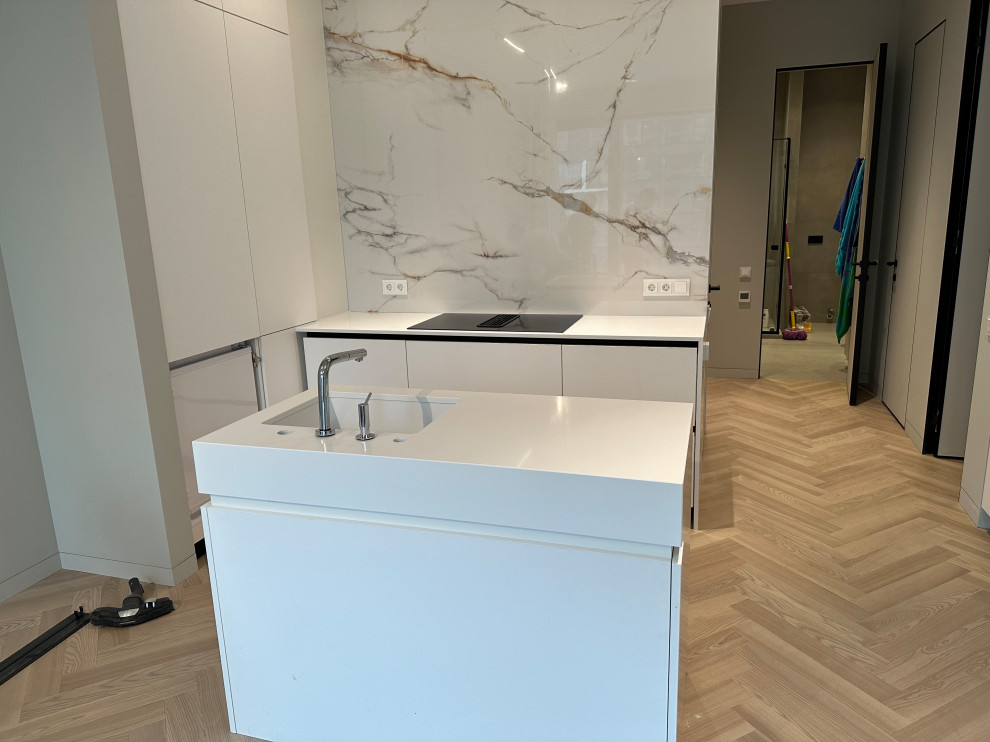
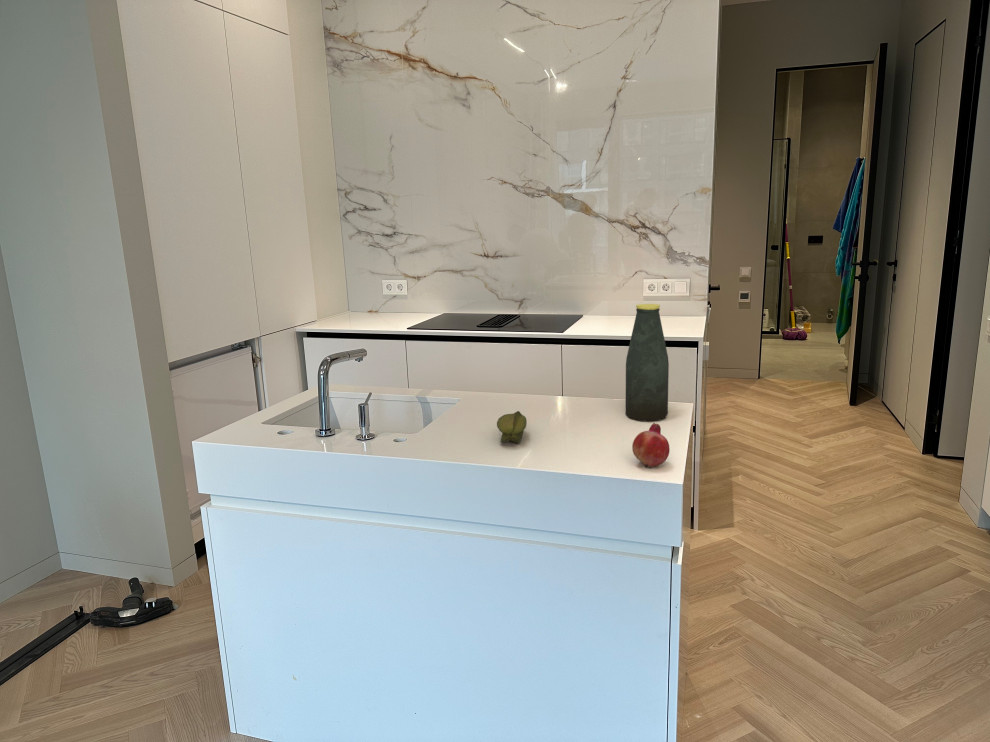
+ fruit [631,422,671,468]
+ fruit [496,410,528,444]
+ bottle [624,303,670,422]
